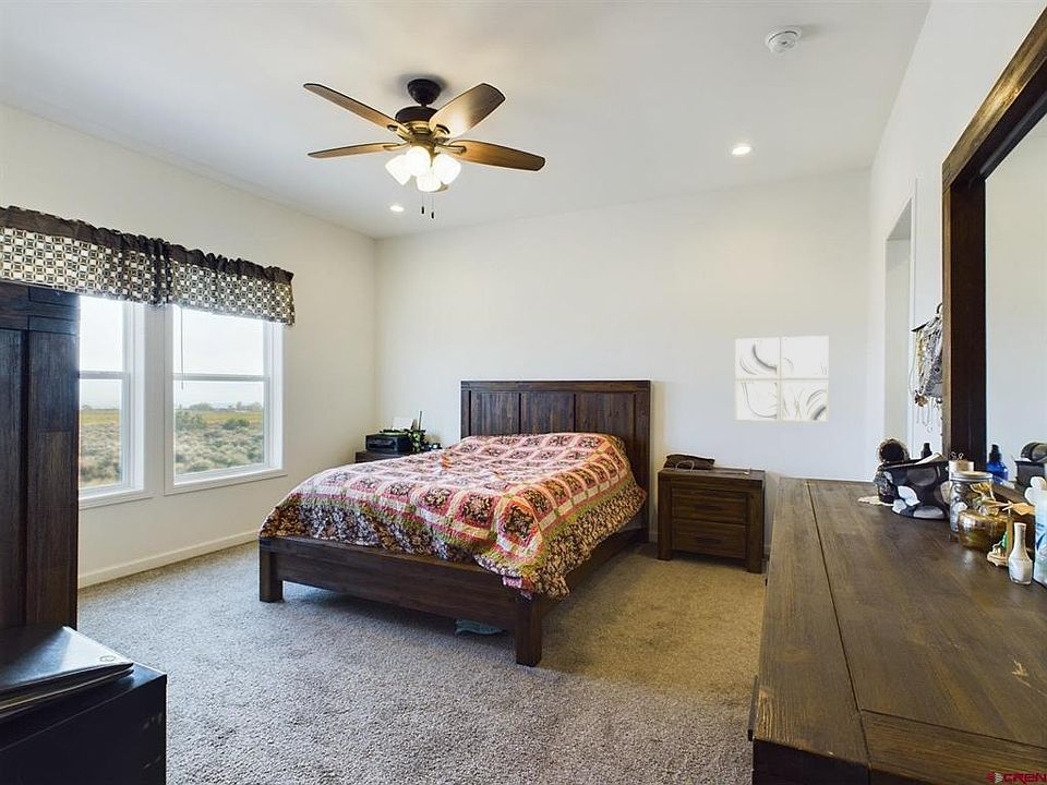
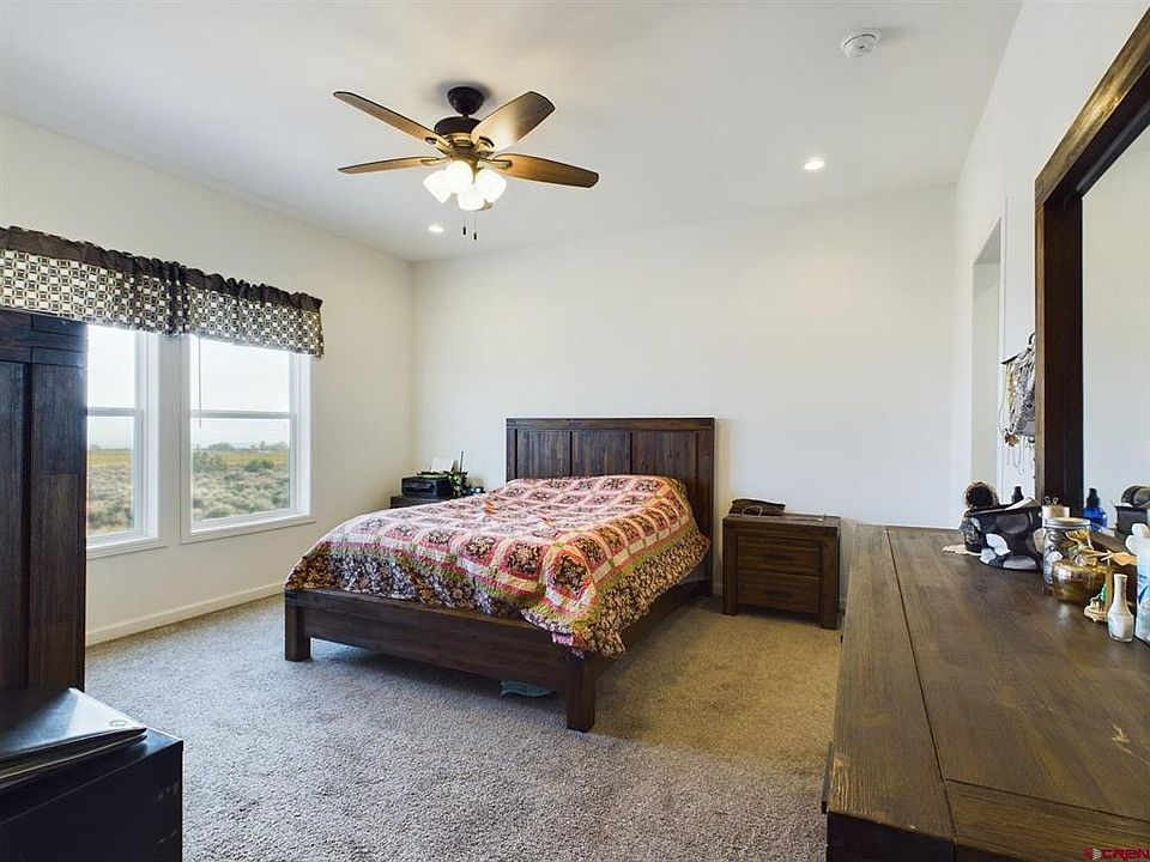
- wall art [734,335,830,424]
